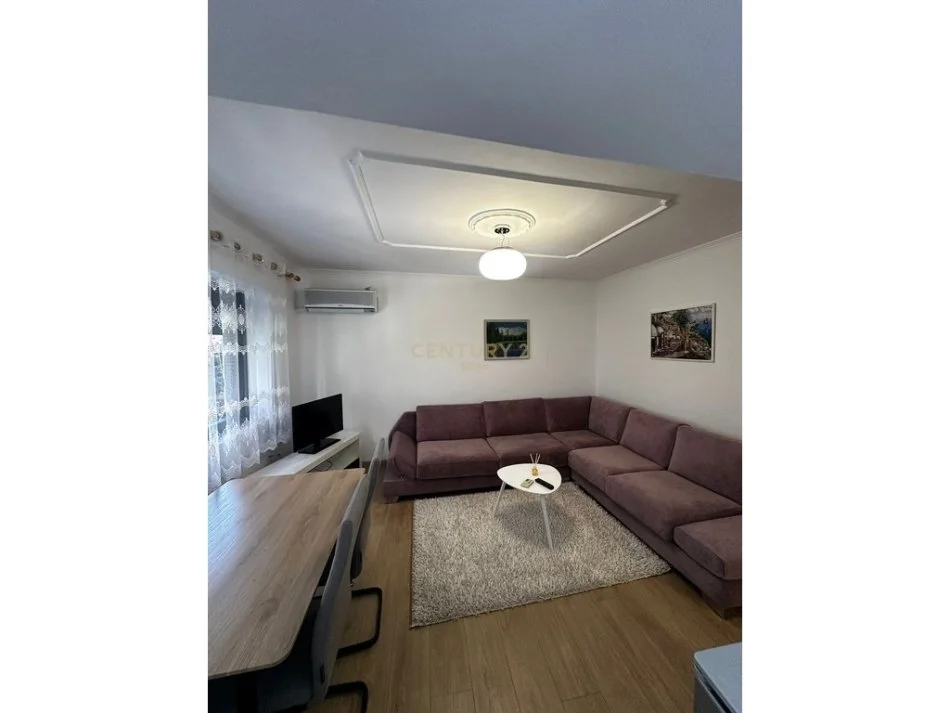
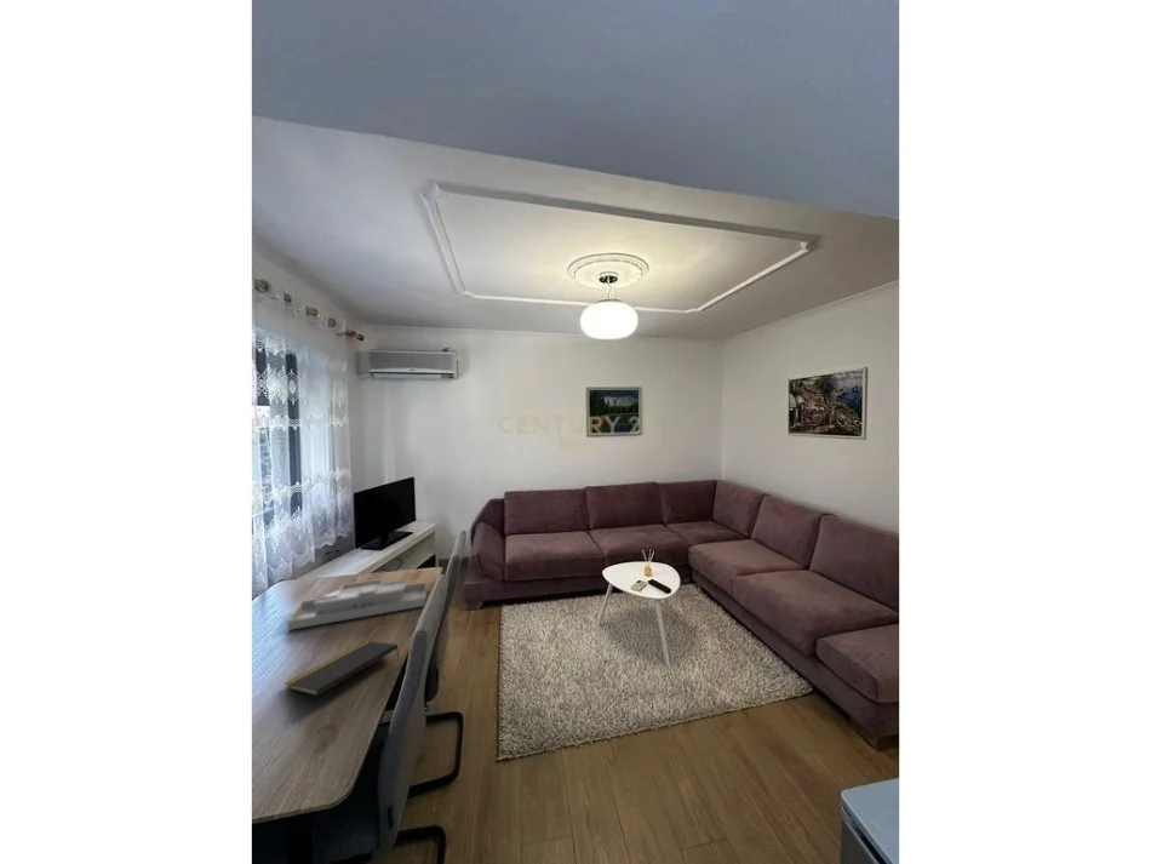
+ notepad [285,640,401,697]
+ desk organizer [286,578,426,631]
